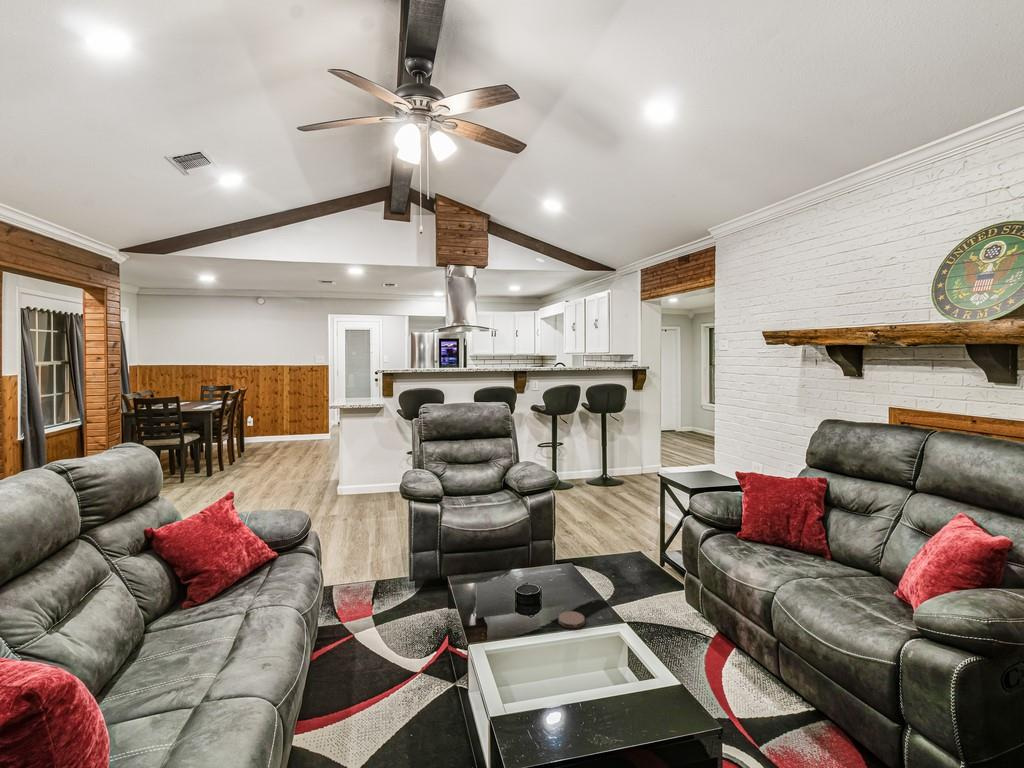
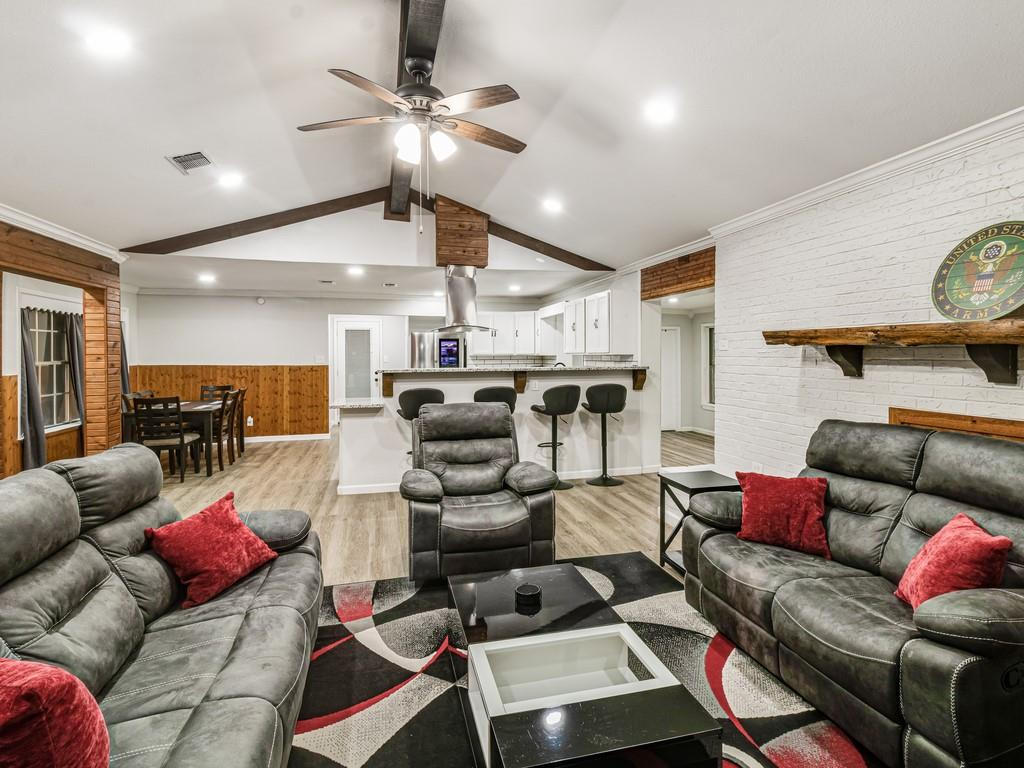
- coaster [557,610,586,629]
